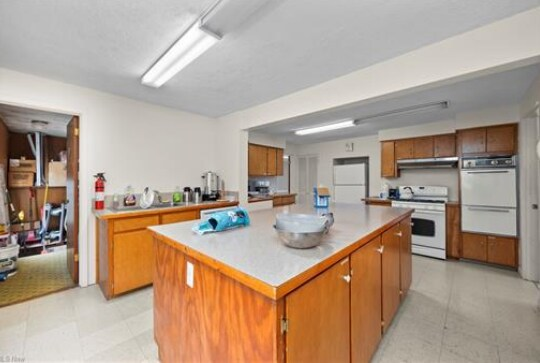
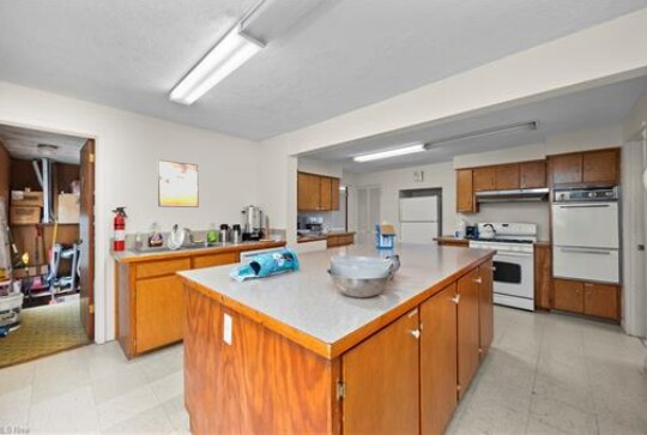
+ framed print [157,158,200,209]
